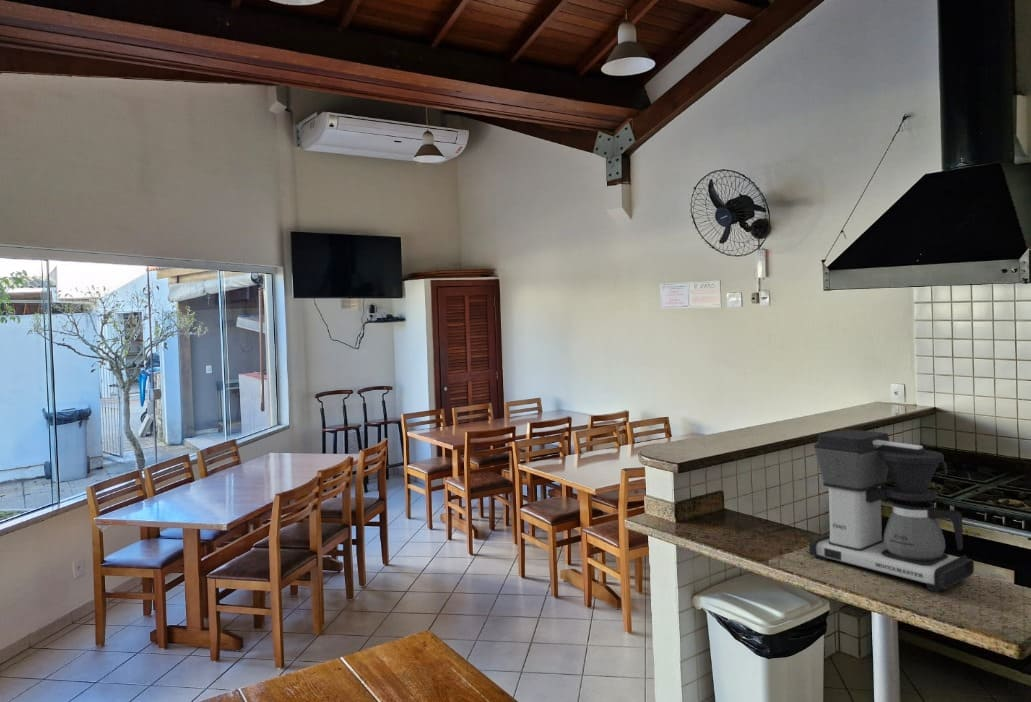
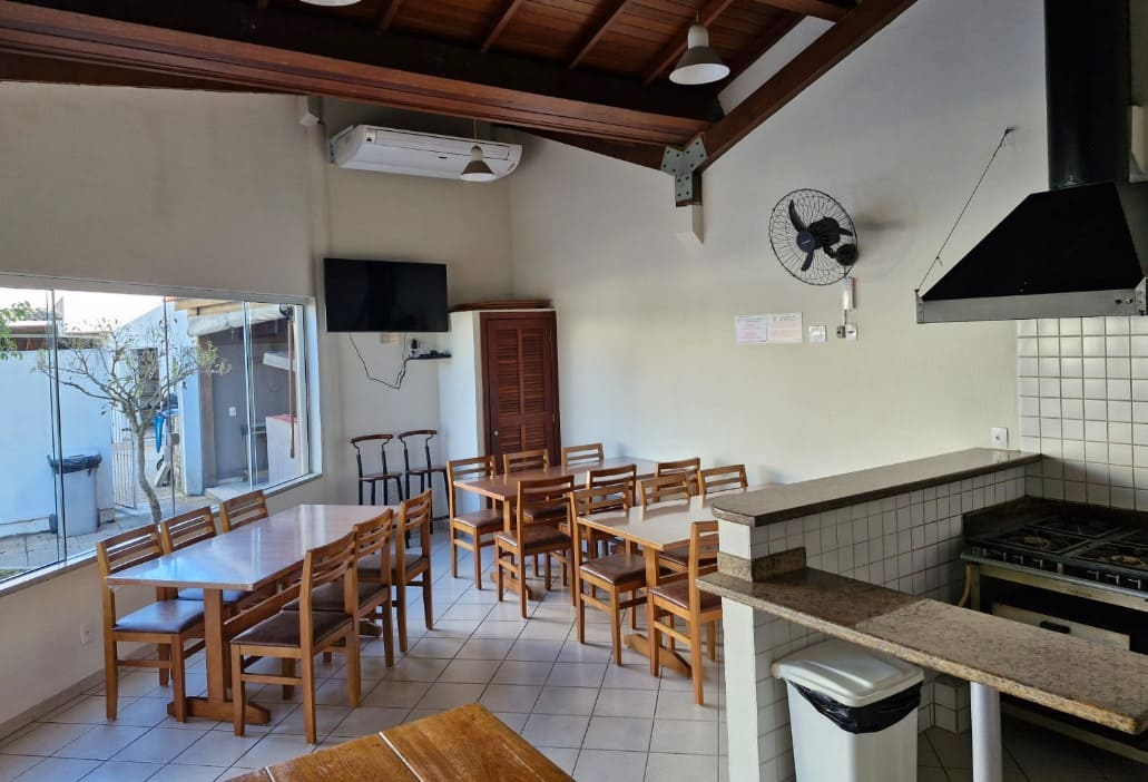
- coffee maker [808,428,975,593]
